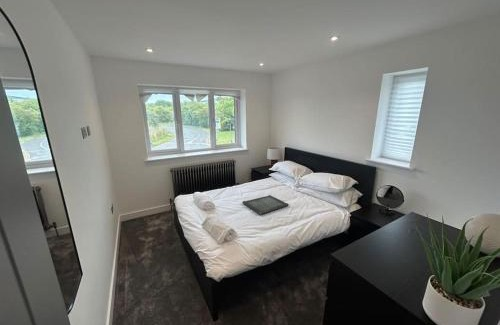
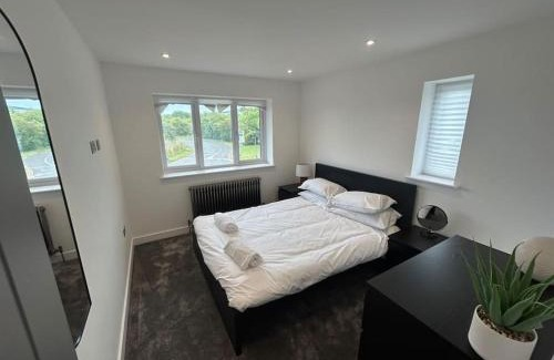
- serving tray [241,194,290,216]
